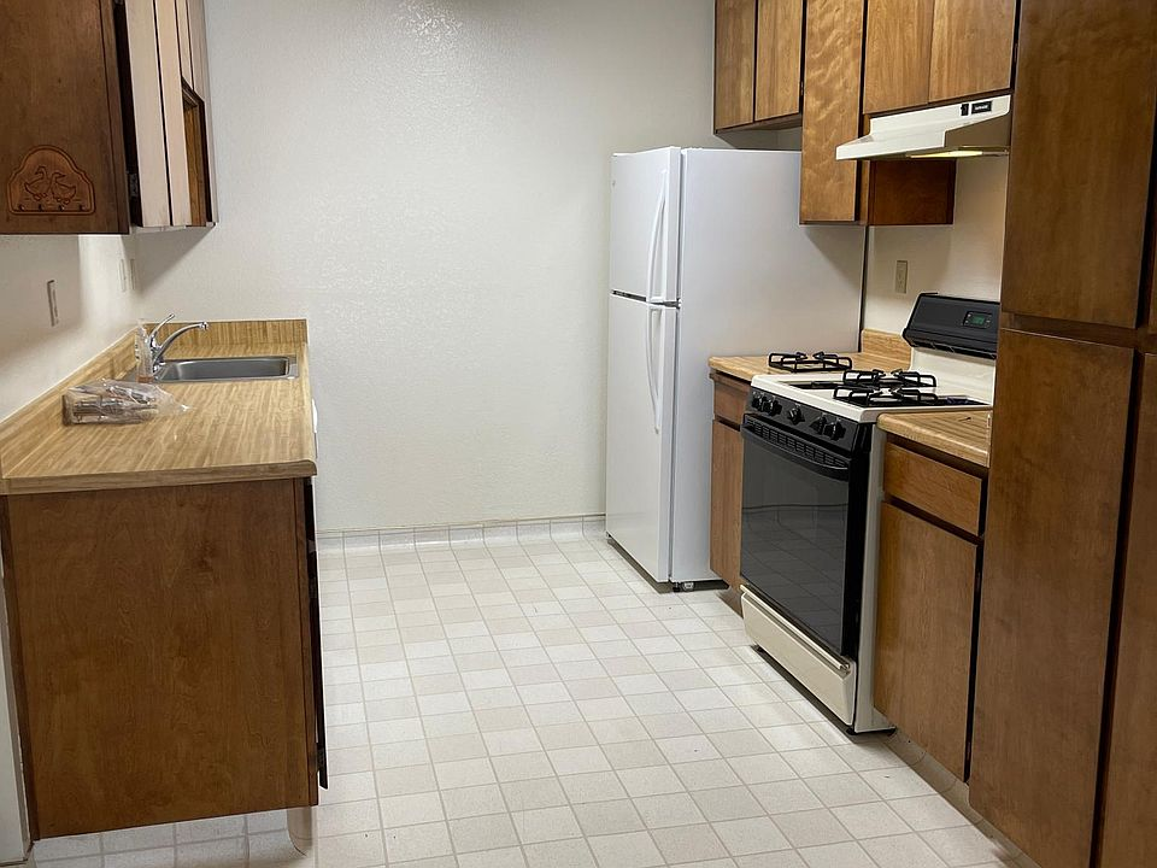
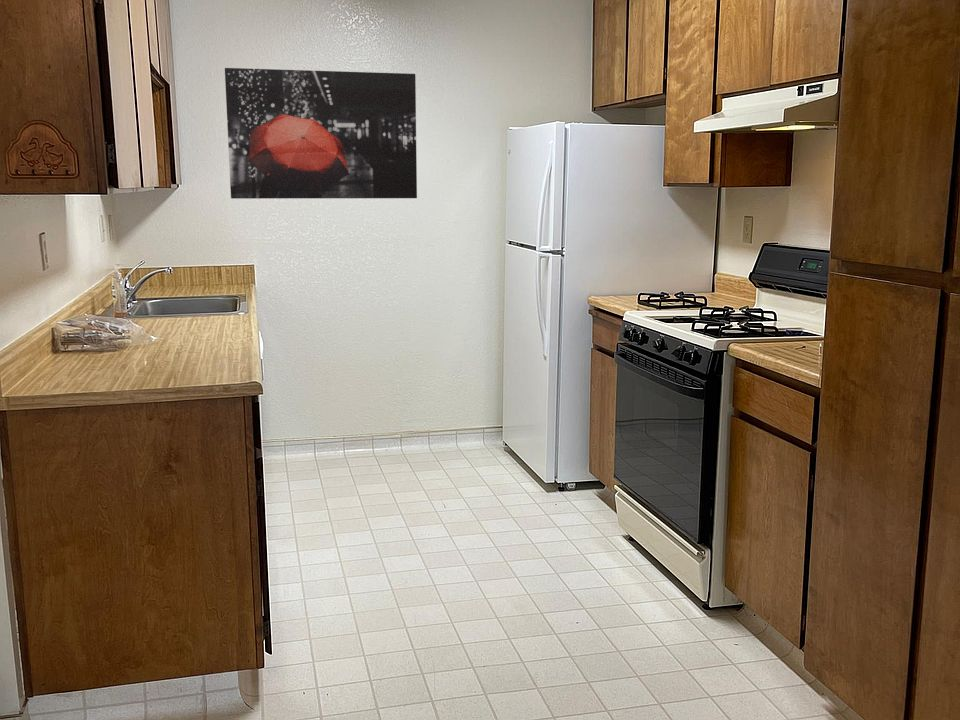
+ wall art [224,67,418,200]
